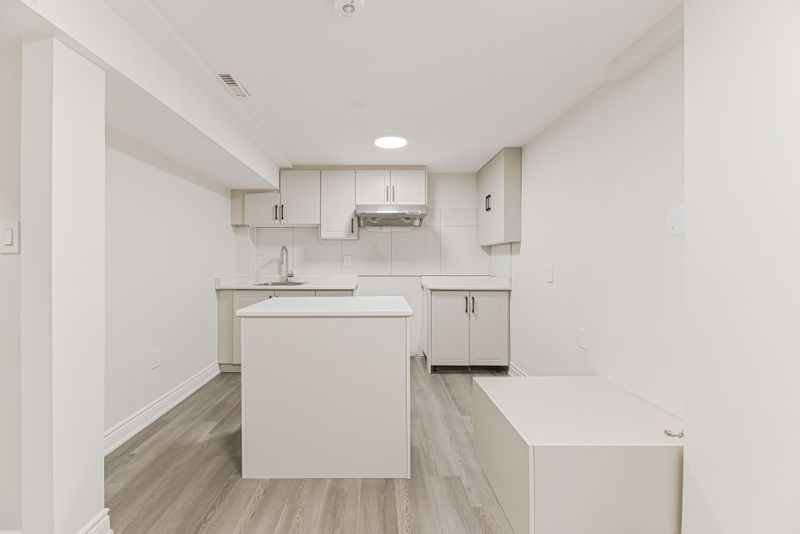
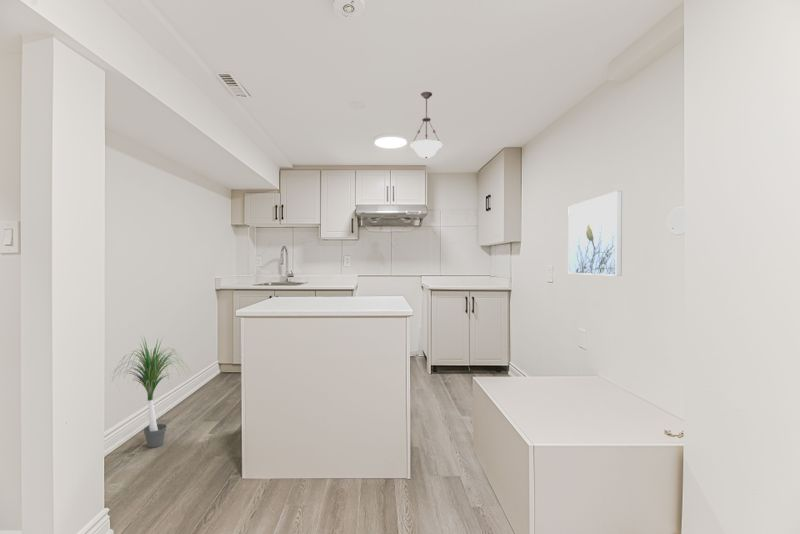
+ potted plant [111,334,192,449]
+ pendant light [409,91,443,159]
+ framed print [567,190,623,277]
